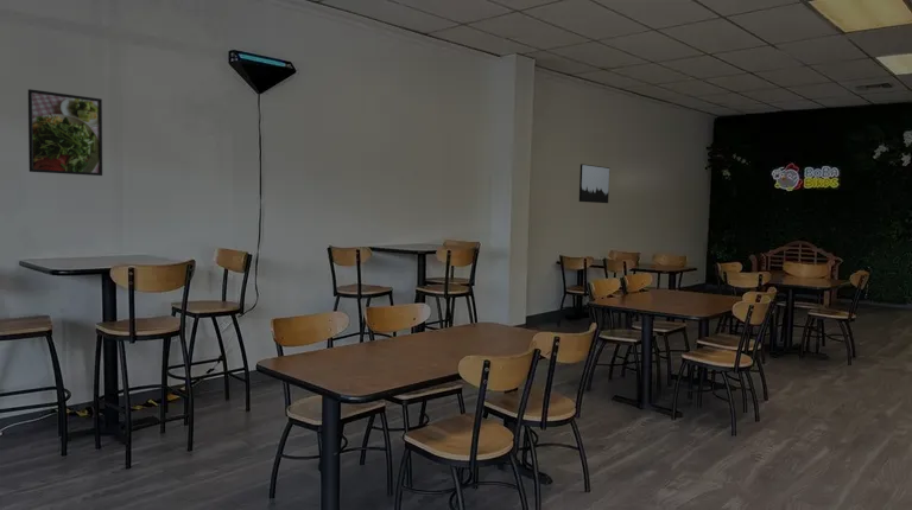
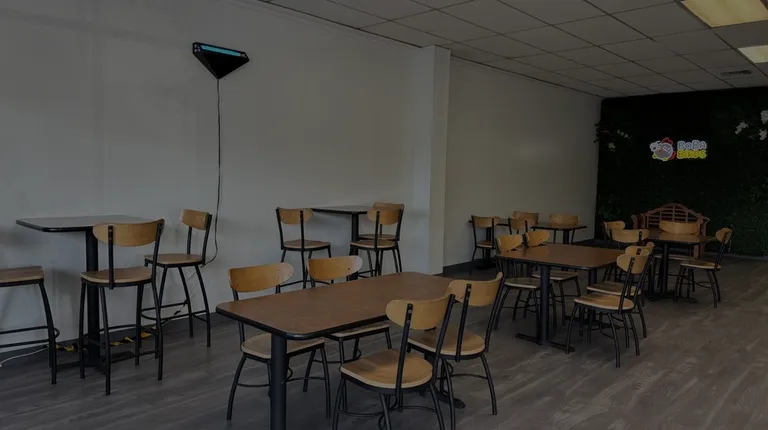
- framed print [27,88,103,177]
- wall art [578,162,610,204]
